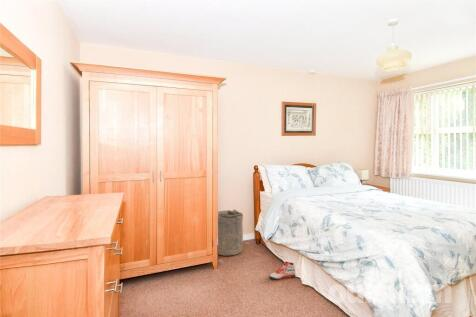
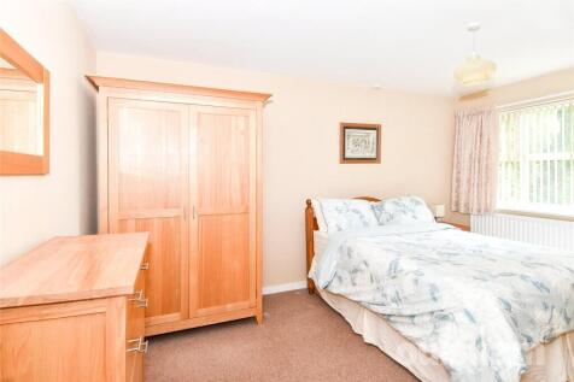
- sneaker [268,261,296,280]
- laundry hamper [217,209,244,257]
